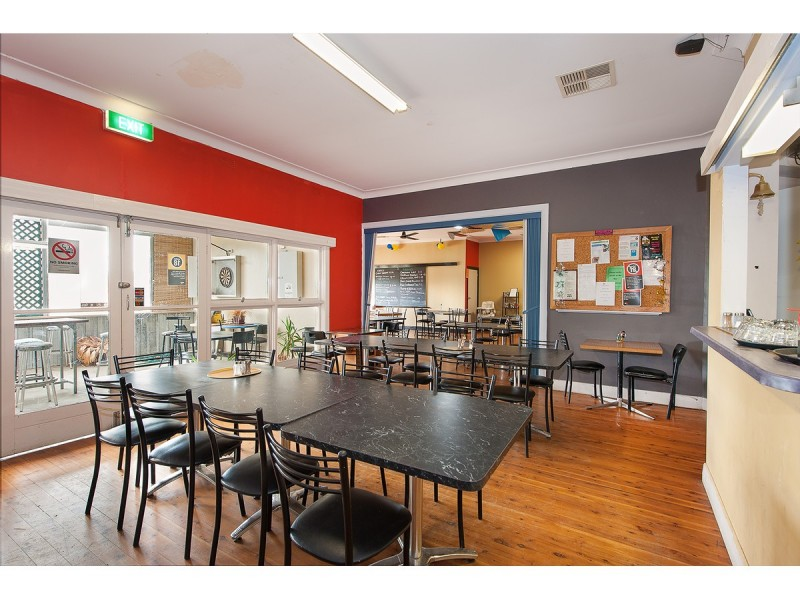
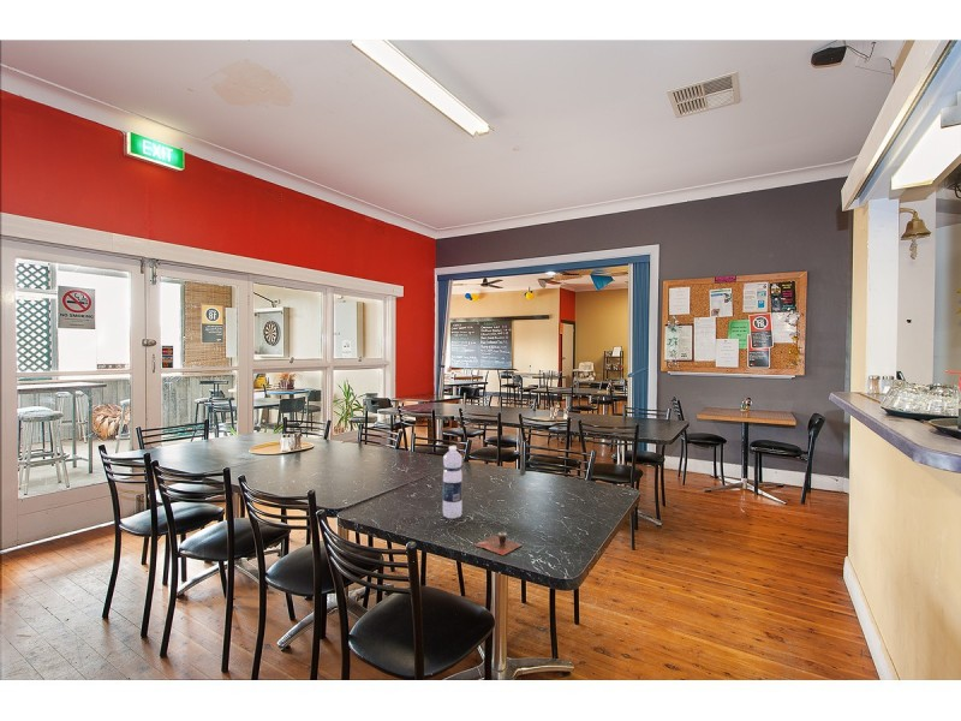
+ water bottle [442,445,464,519]
+ cup [474,531,524,556]
